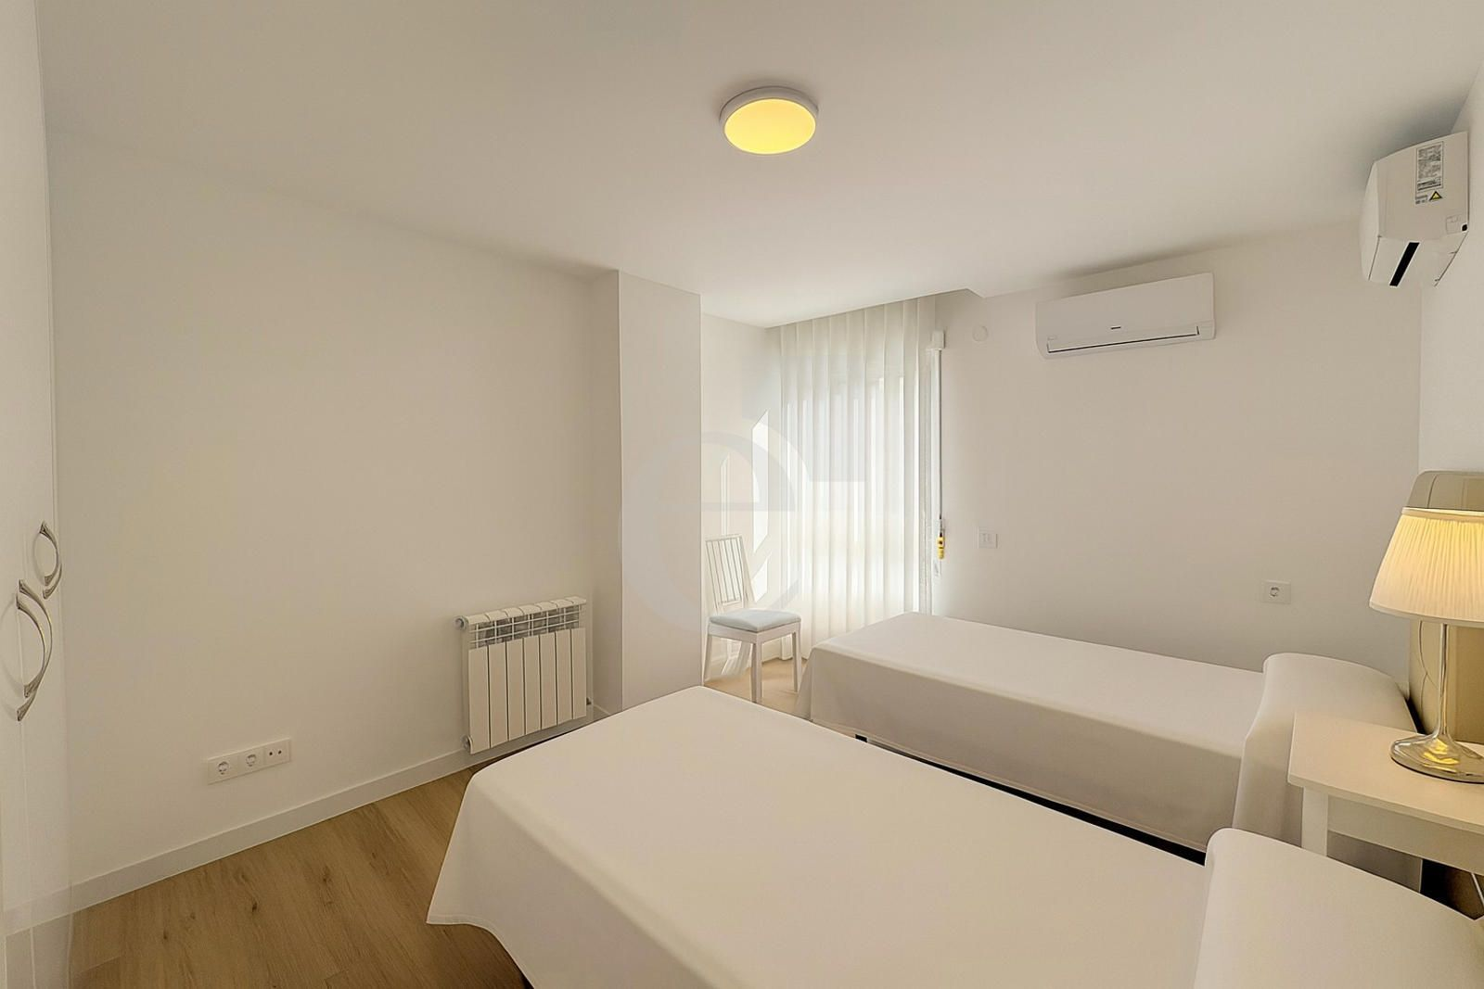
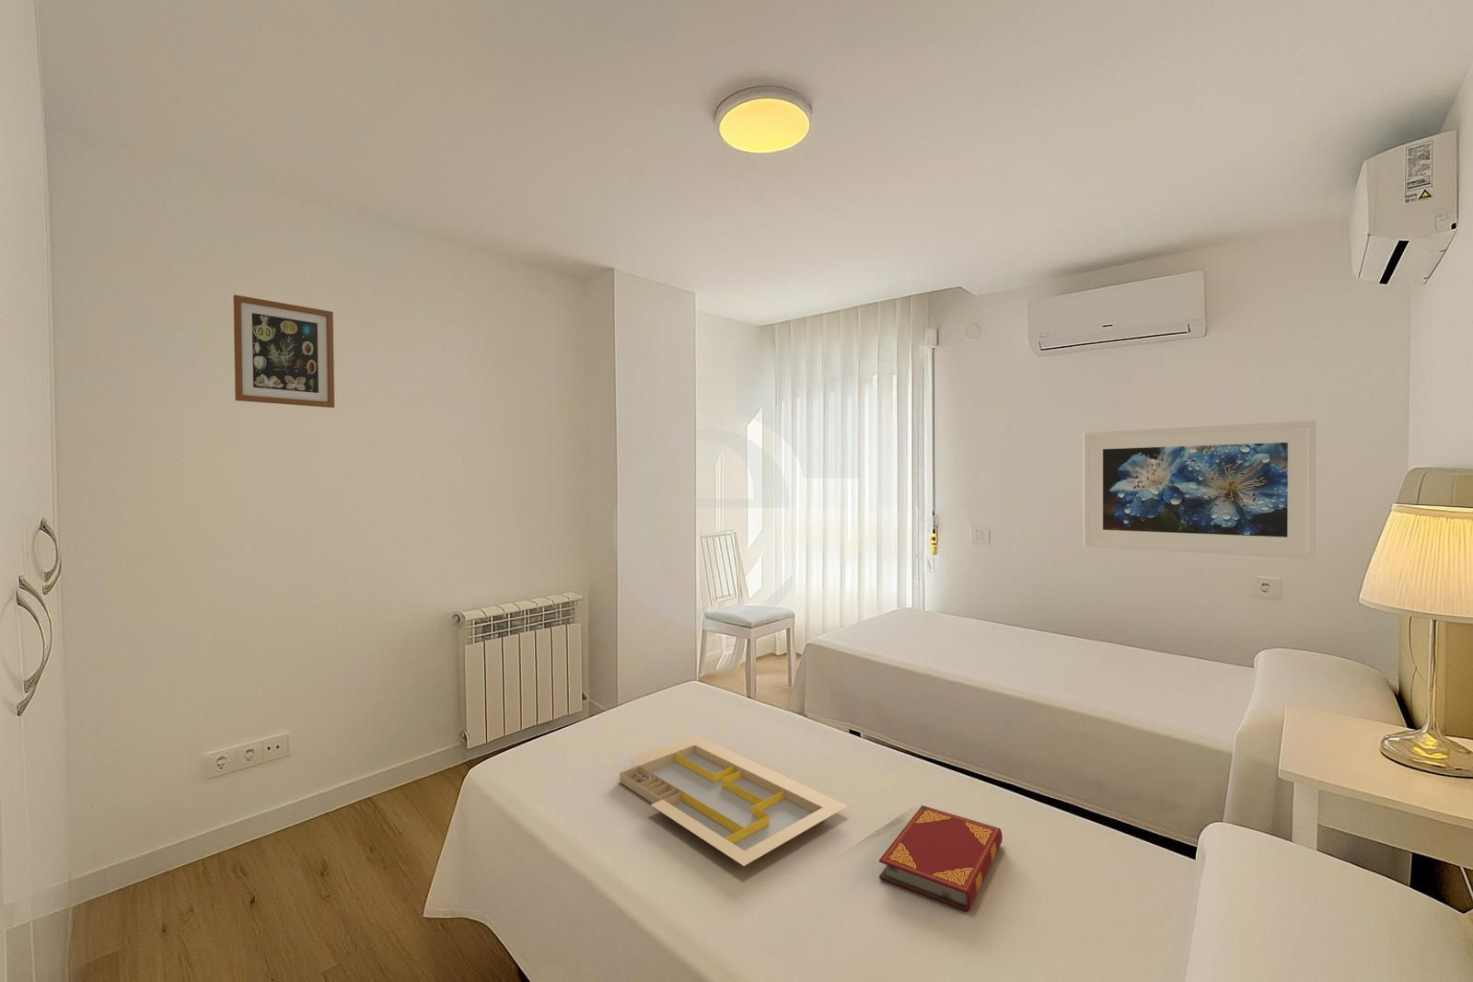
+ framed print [1083,420,1316,560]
+ hardback book [878,804,1004,912]
+ wall art [233,294,335,409]
+ serving tray [618,734,848,867]
